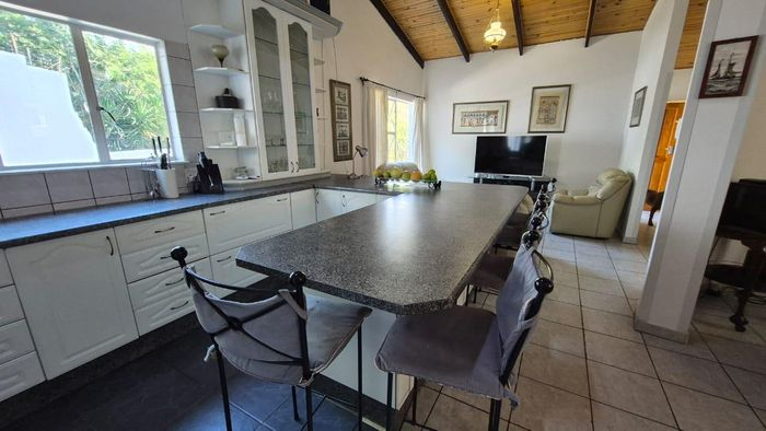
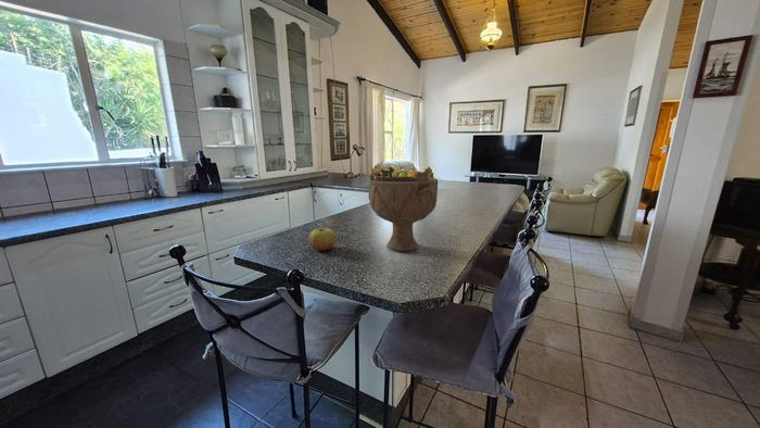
+ apple [308,227,337,252]
+ decorative bowl [367,165,439,252]
